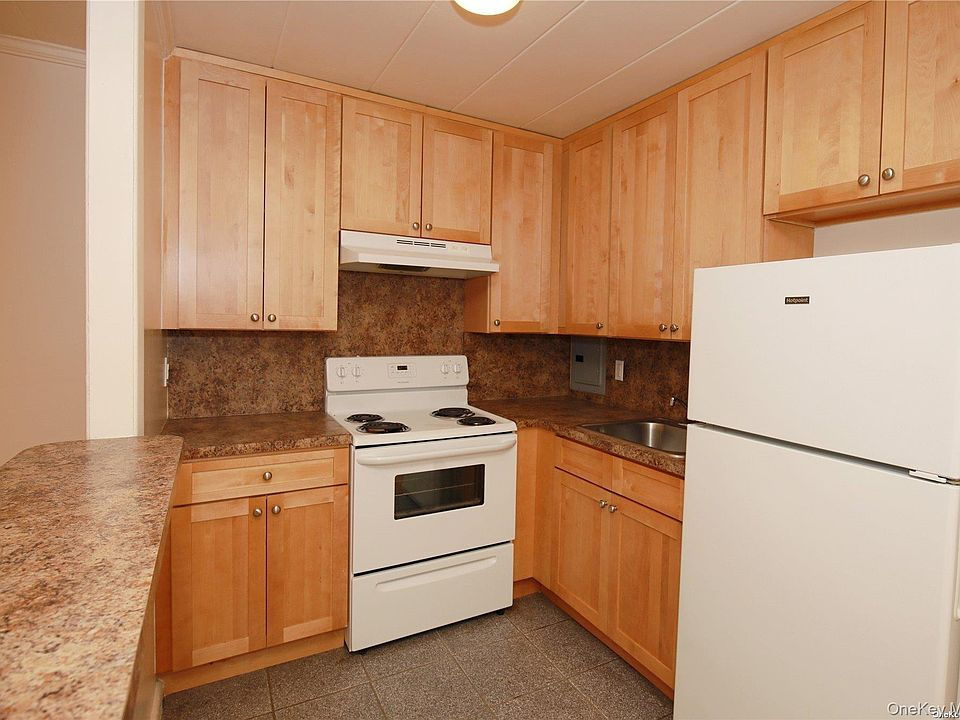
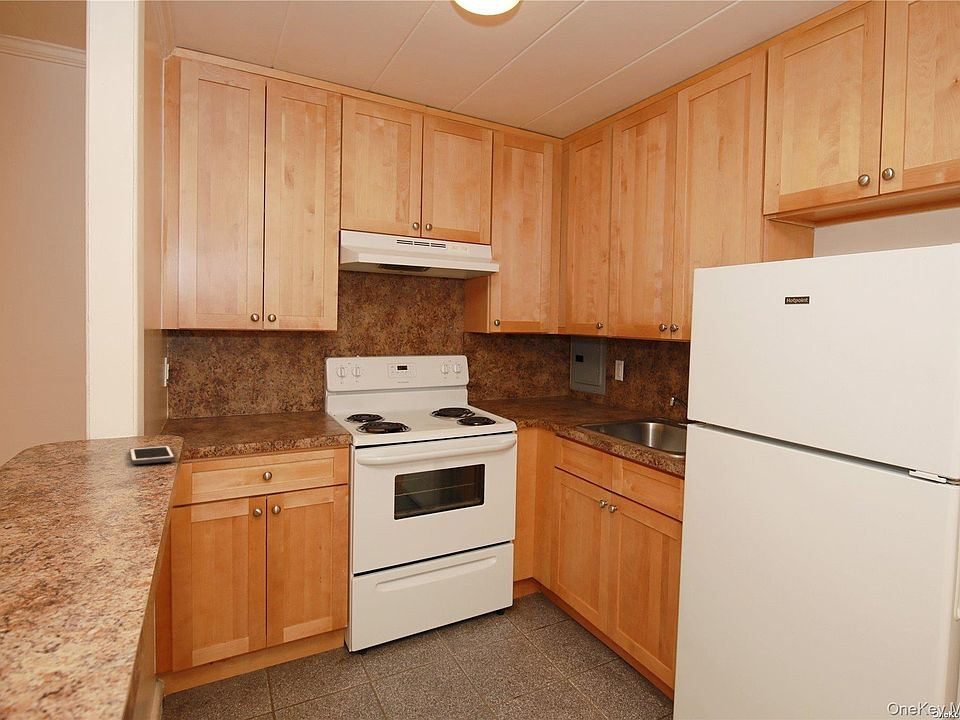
+ cell phone [128,445,176,465]
